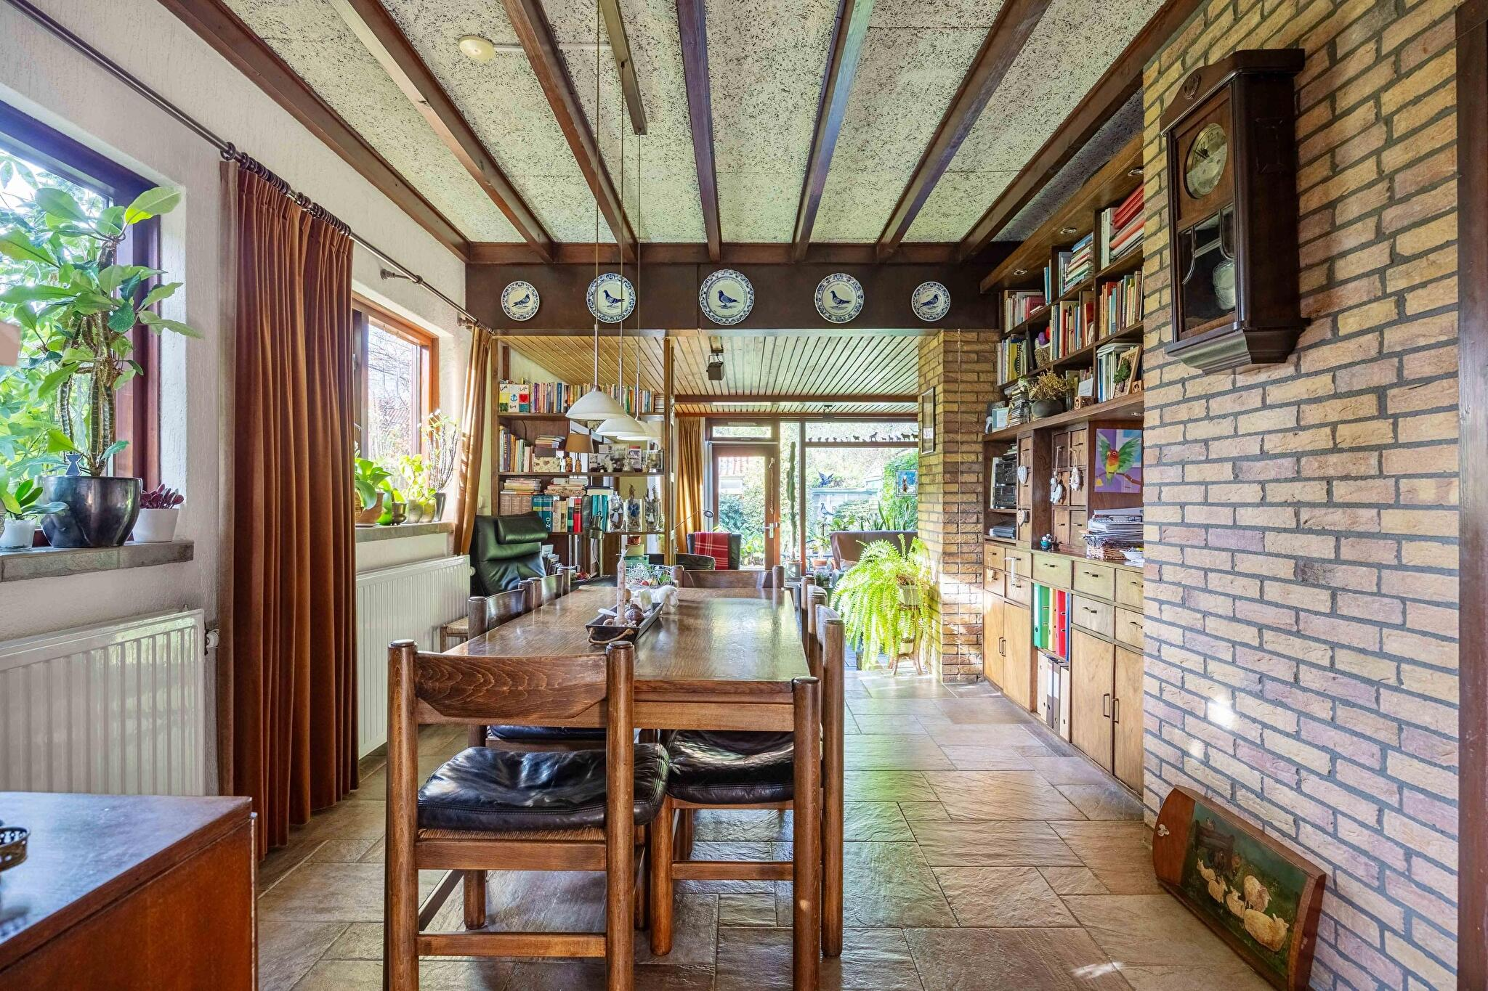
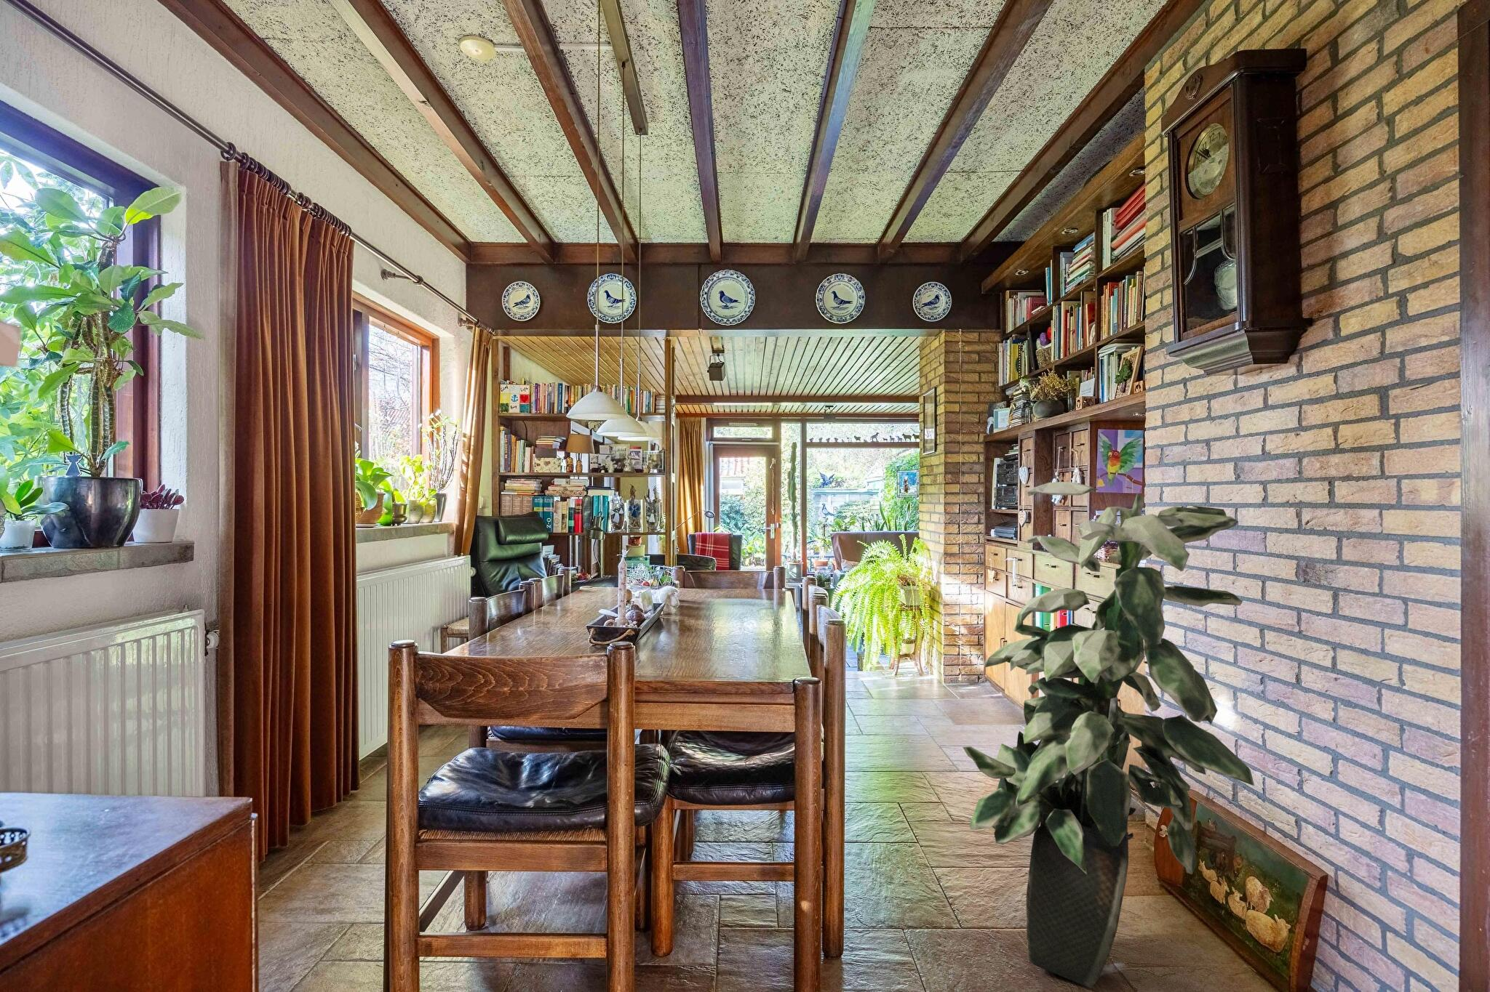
+ indoor plant [962,482,1255,989]
